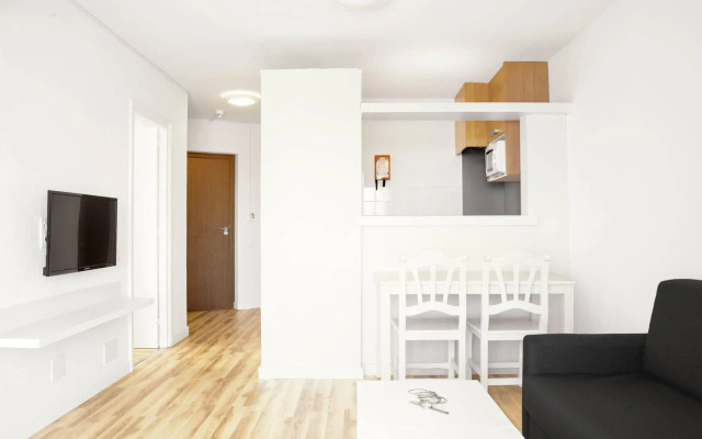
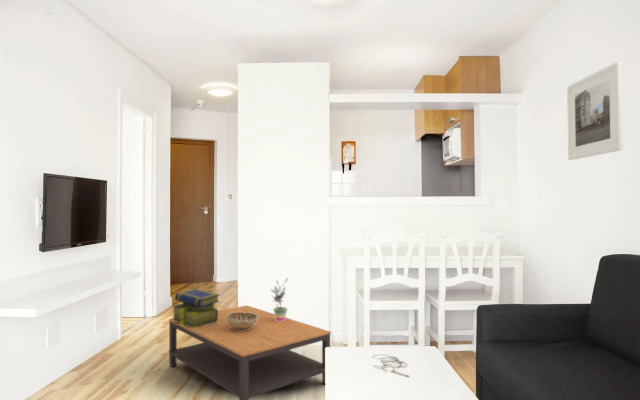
+ coffee table [168,305,332,400]
+ decorative bowl [226,312,258,330]
+ potted plant [270,277,289,322]
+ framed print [566,60,624,161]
+ stack of books [171,288,220,328]
